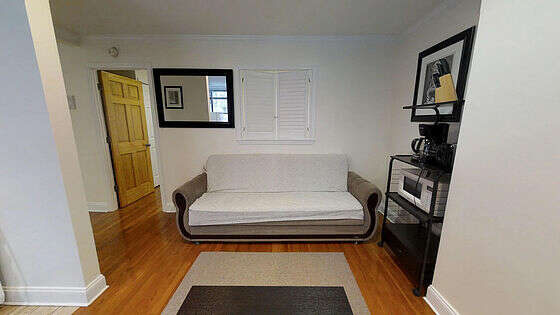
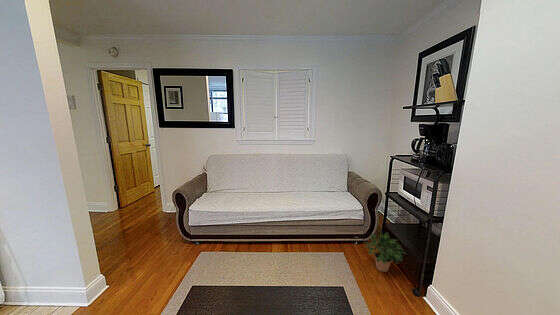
+ potted plant [365,228,407,273]
